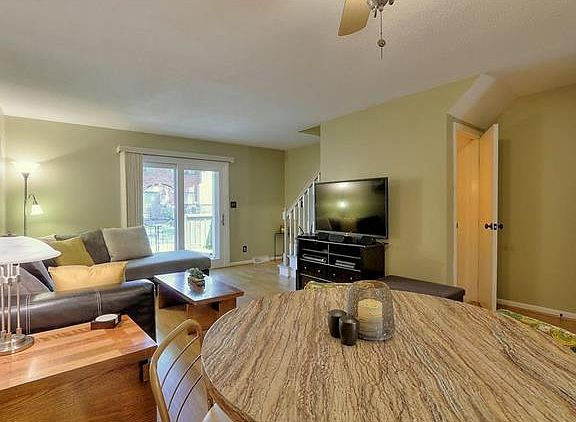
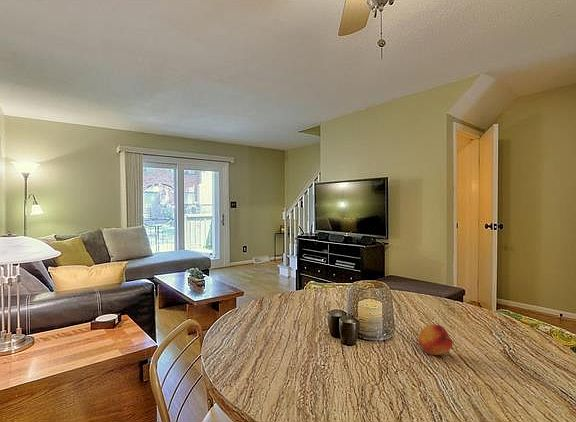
+ fruit [417,323,453,356]
